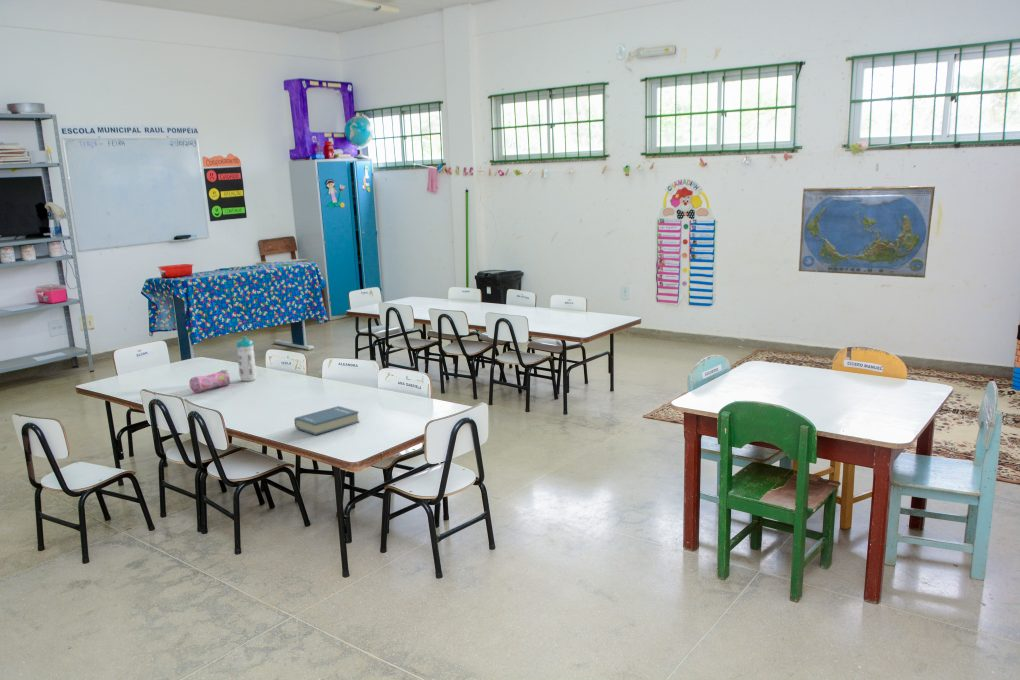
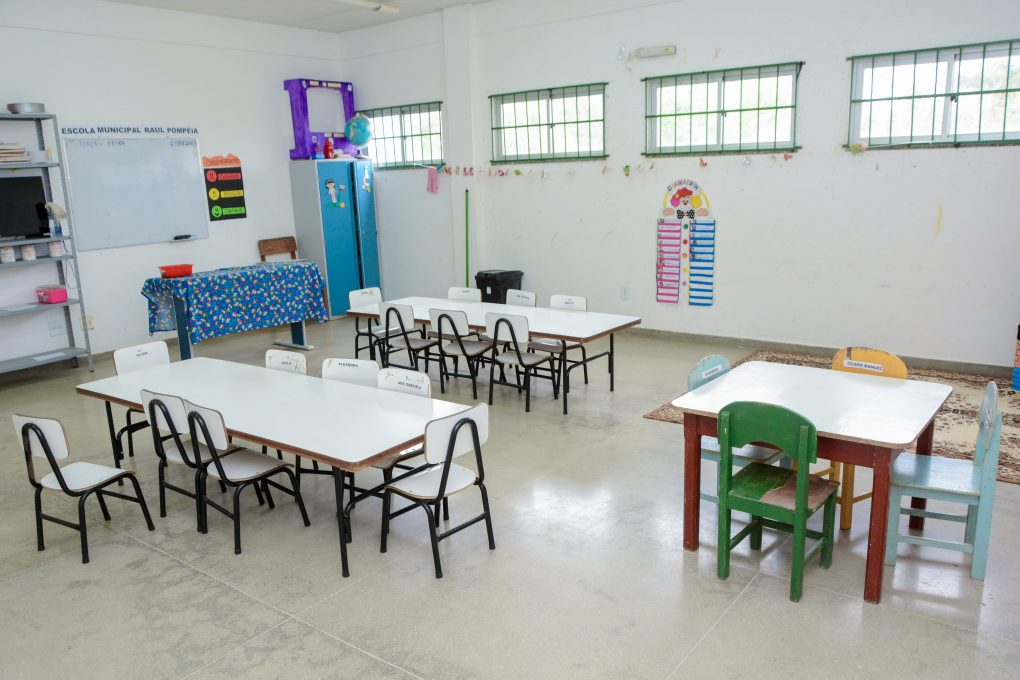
- water bottle [235,335,257,382]
- pencil case [188,369,231,394]
- world map [798,185,936,279]
- book [293,405,360,436]
